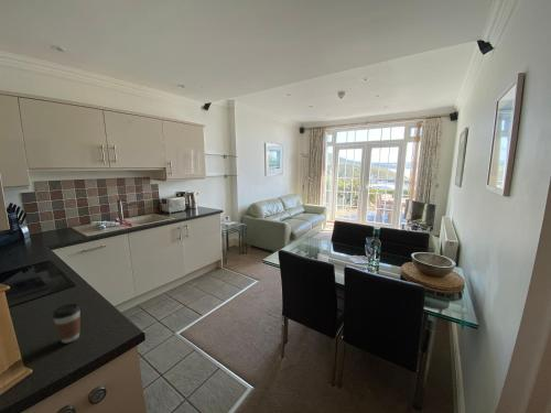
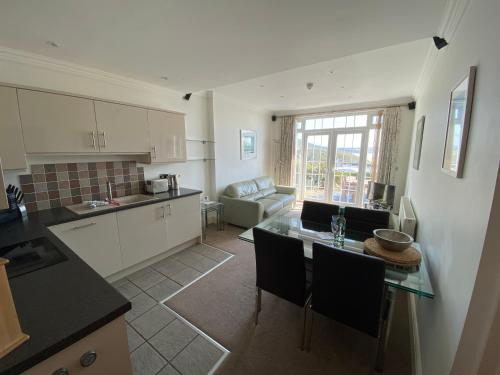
- coffee cup [52,303,82,344]
